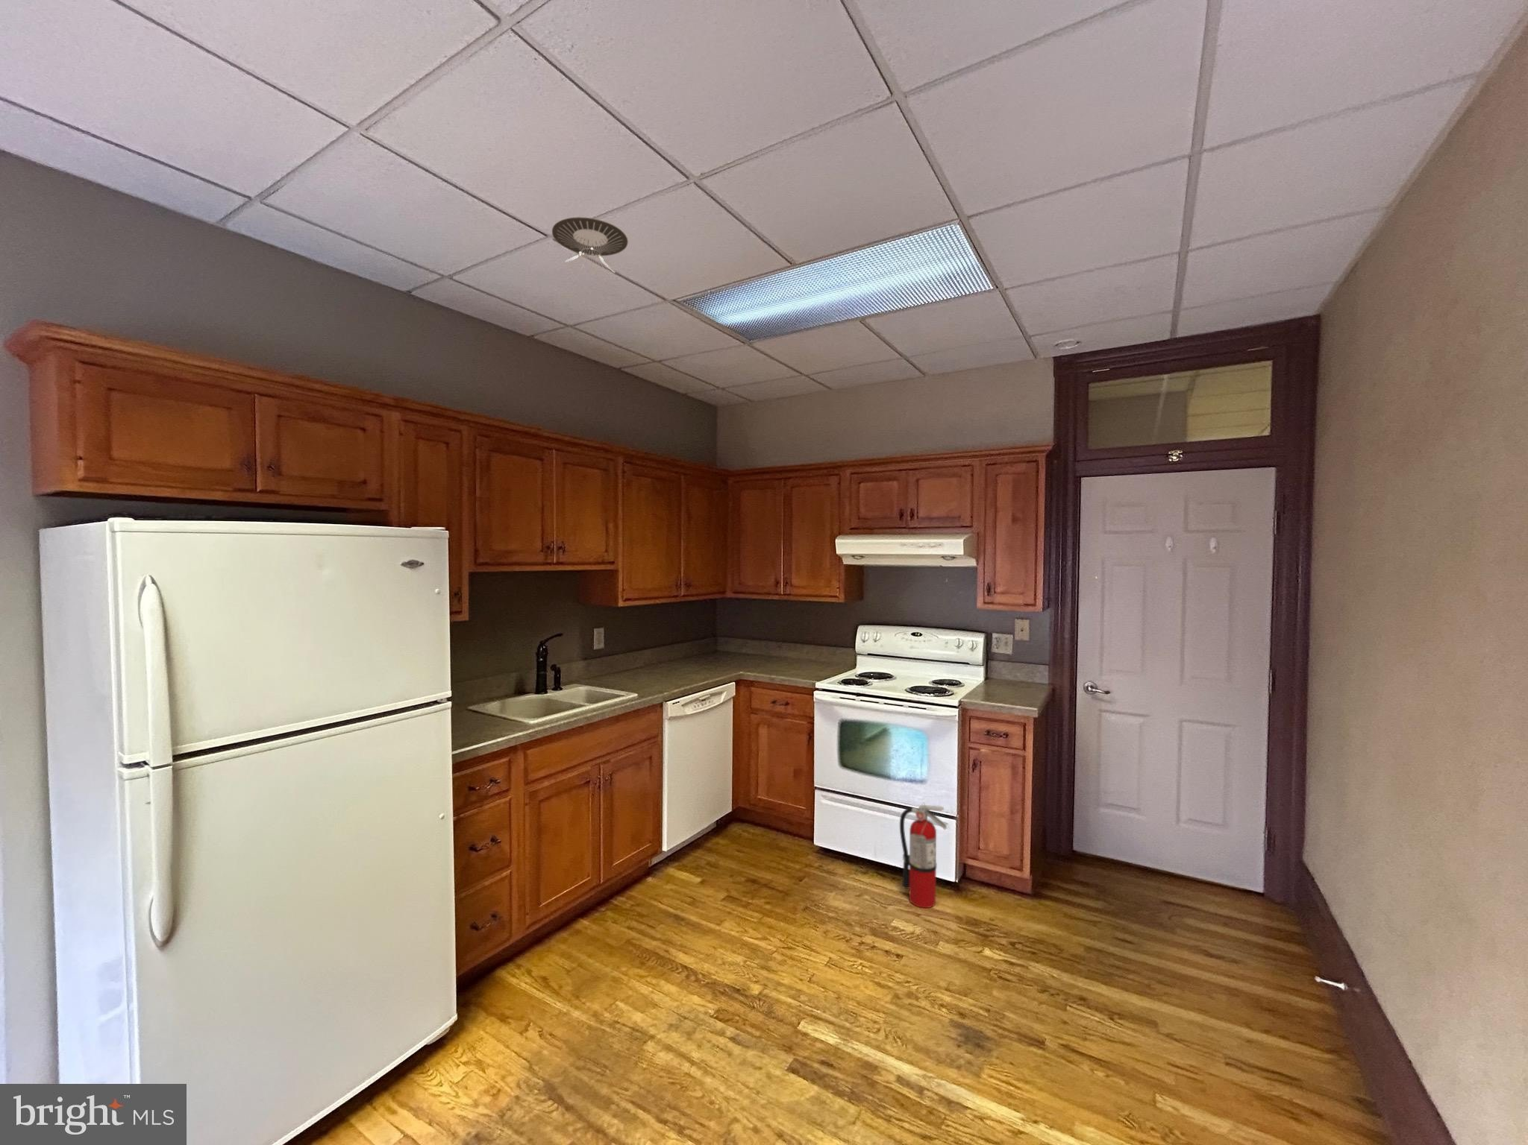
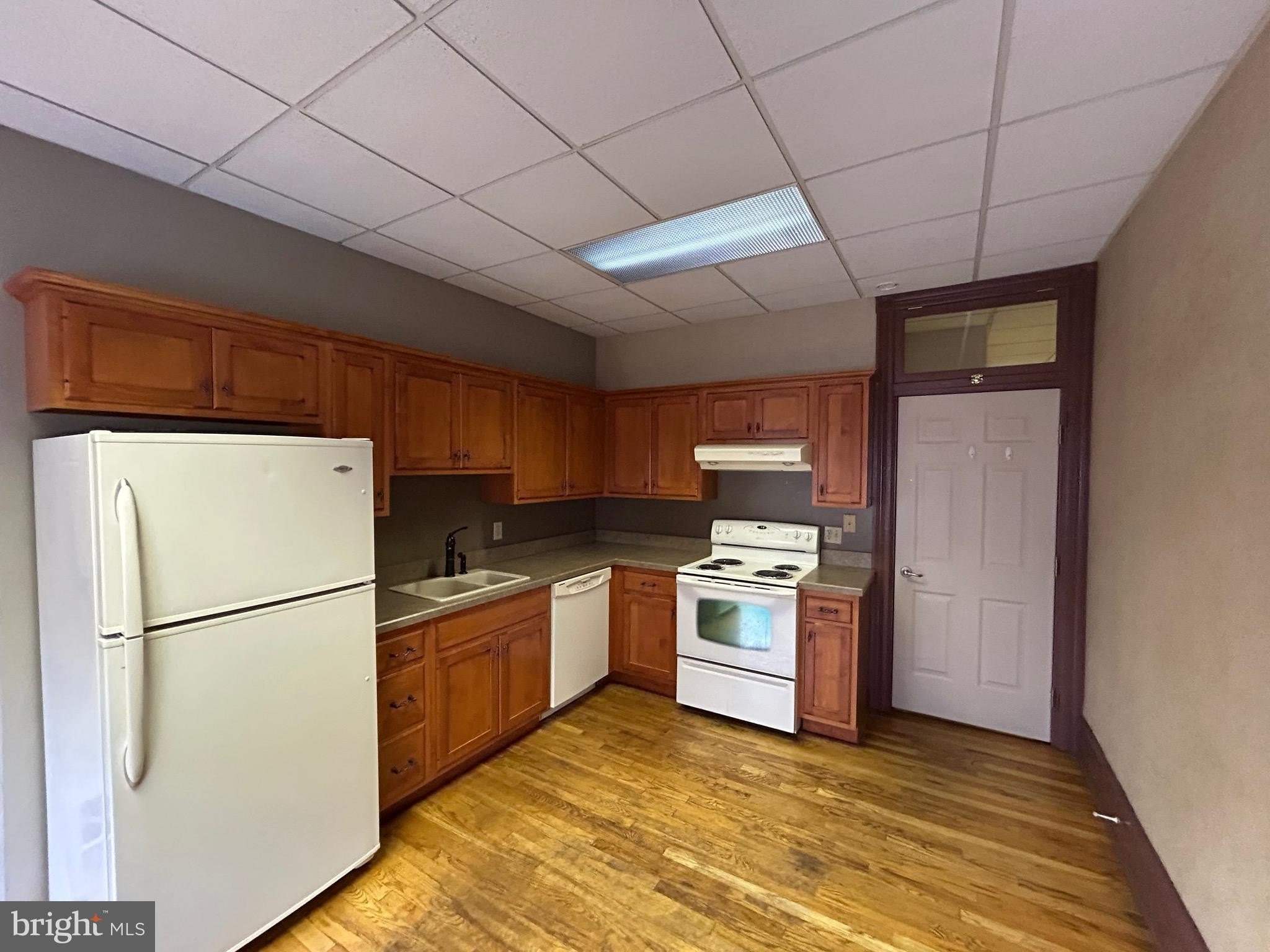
- fire extinguisher [899,801,948,909]
- recessed light [551,216,629,279]
